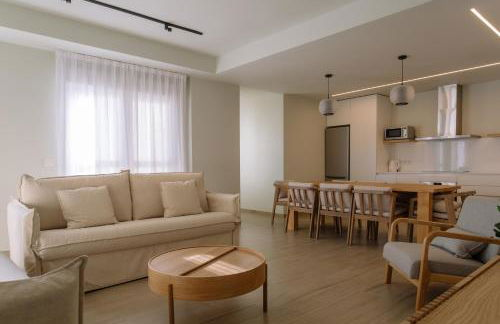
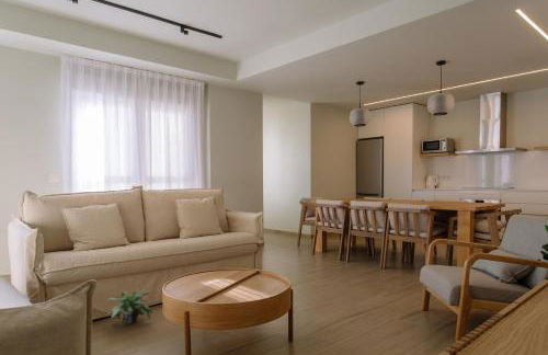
+ potted plant [106,287,156,324]
